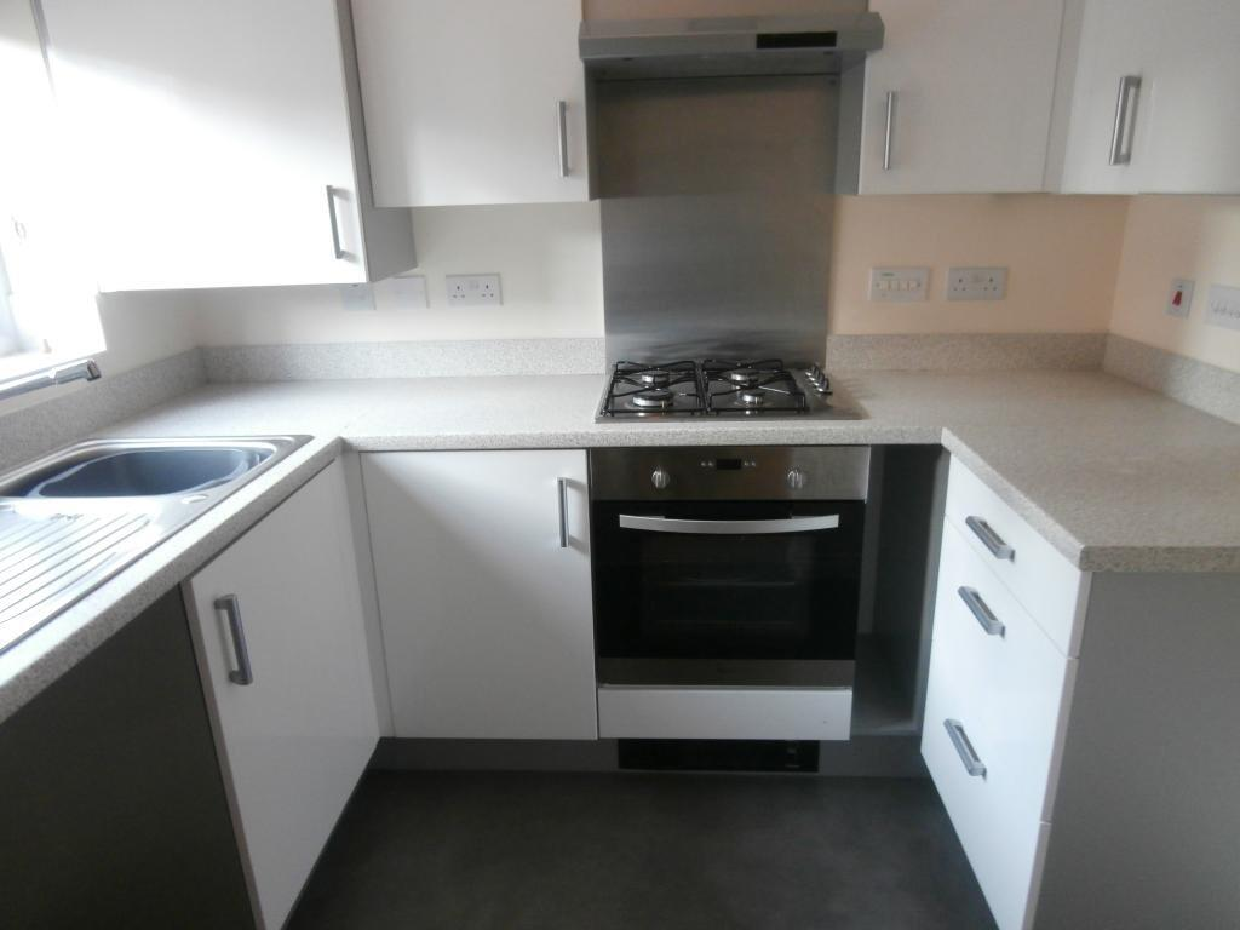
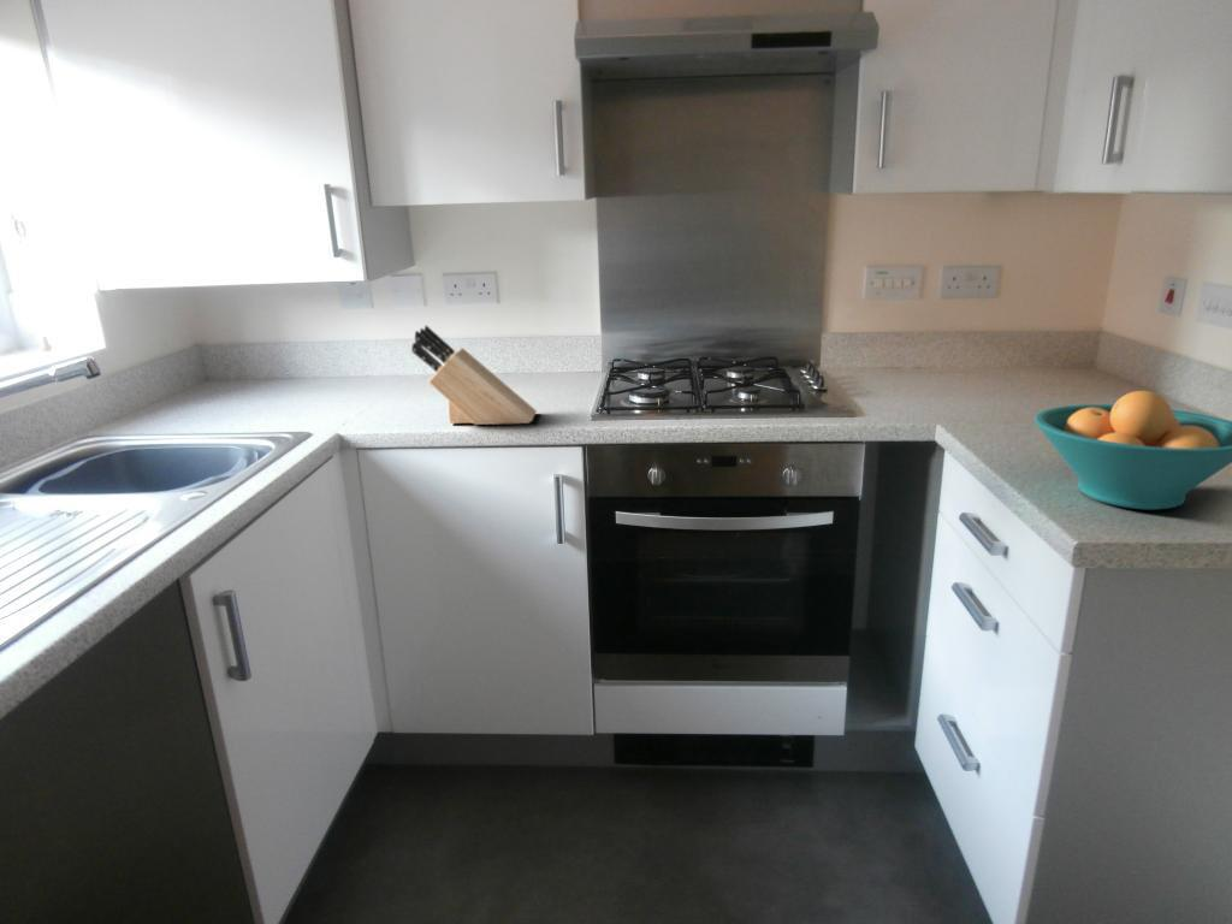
+ fruit bowl [1033,390,1232,511]
+ knife block [410,324,538,426]
